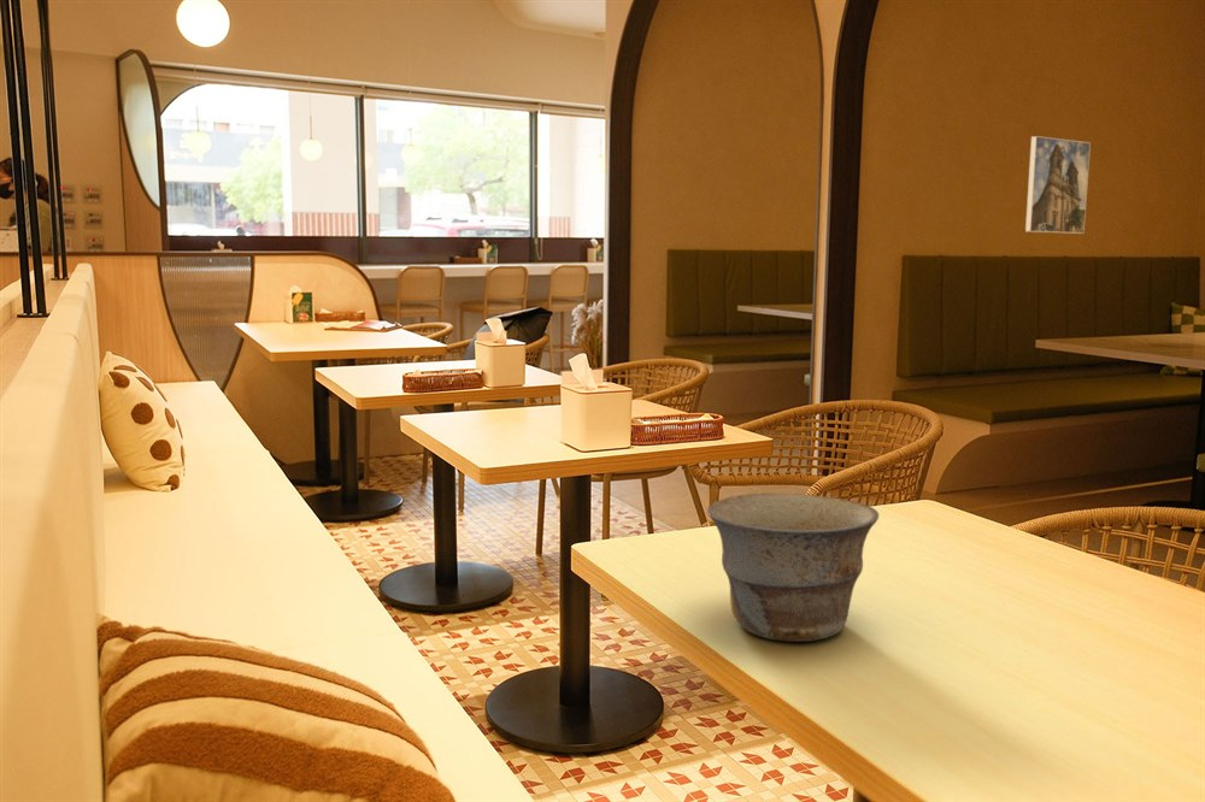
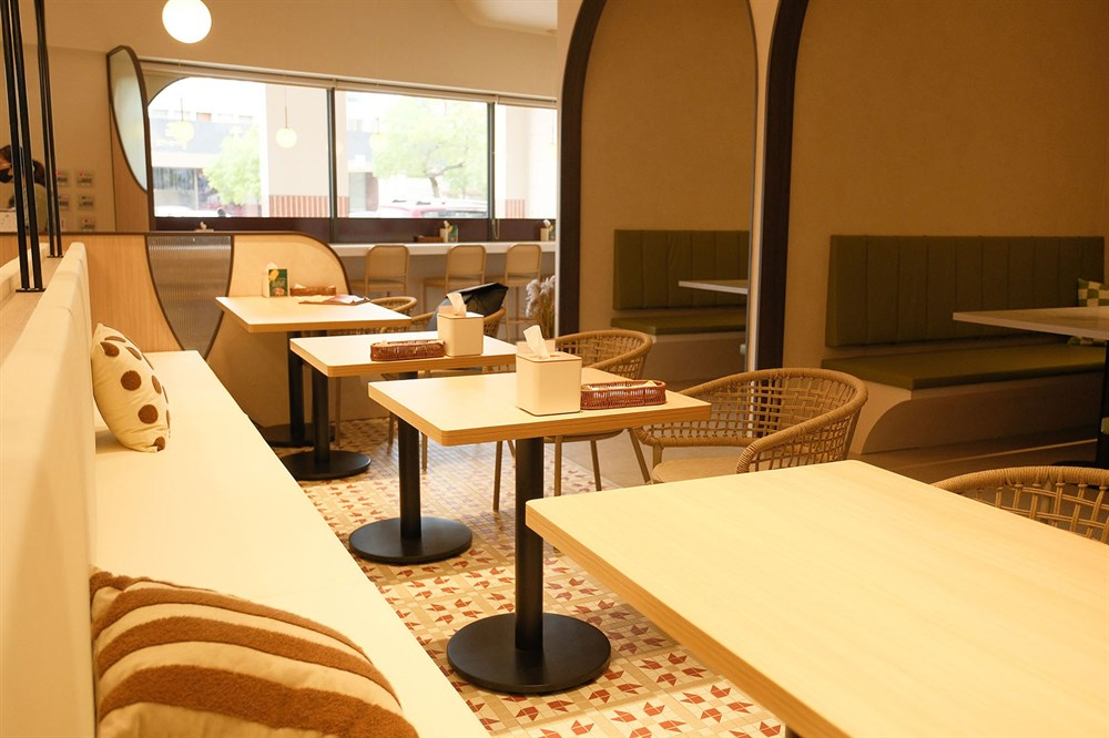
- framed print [1024,135,1092,235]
- bowl [706,493,880,643]
